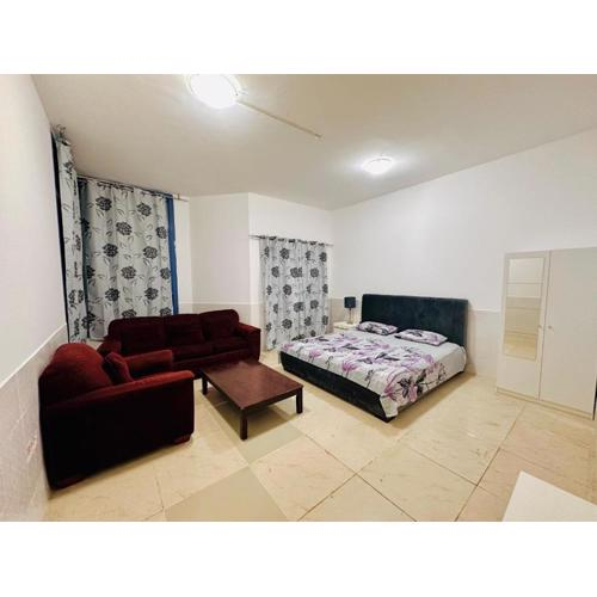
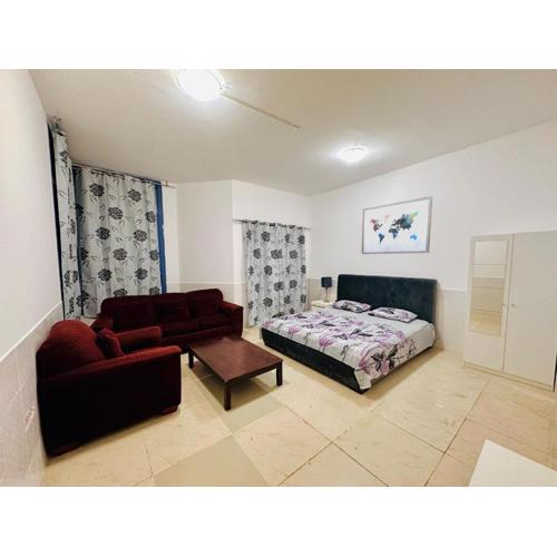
+ wall art [361,195,433,255]
